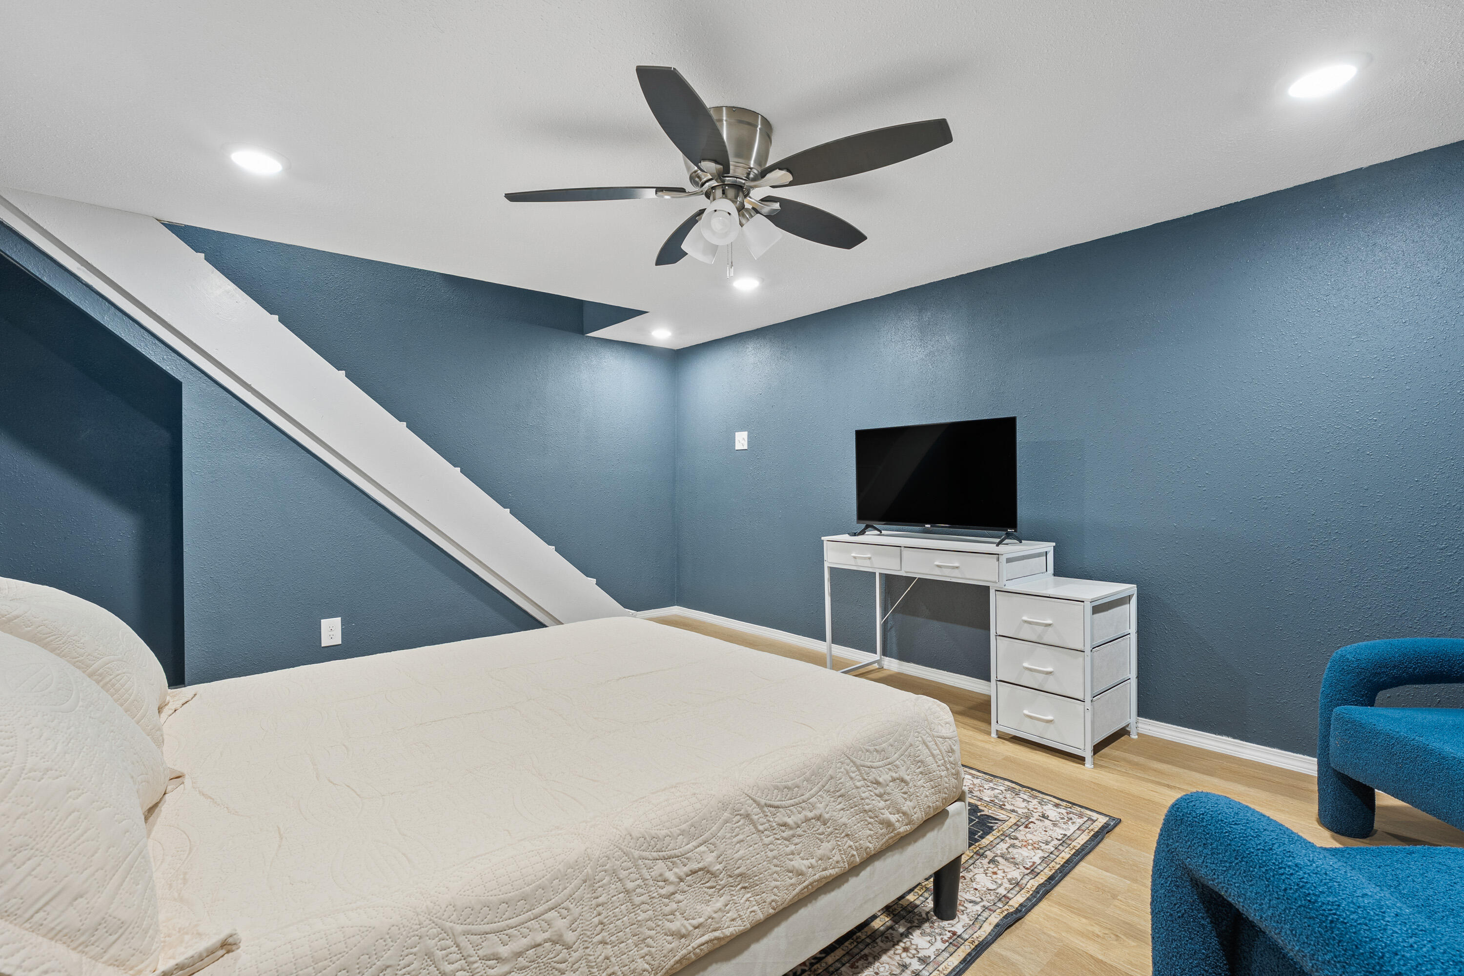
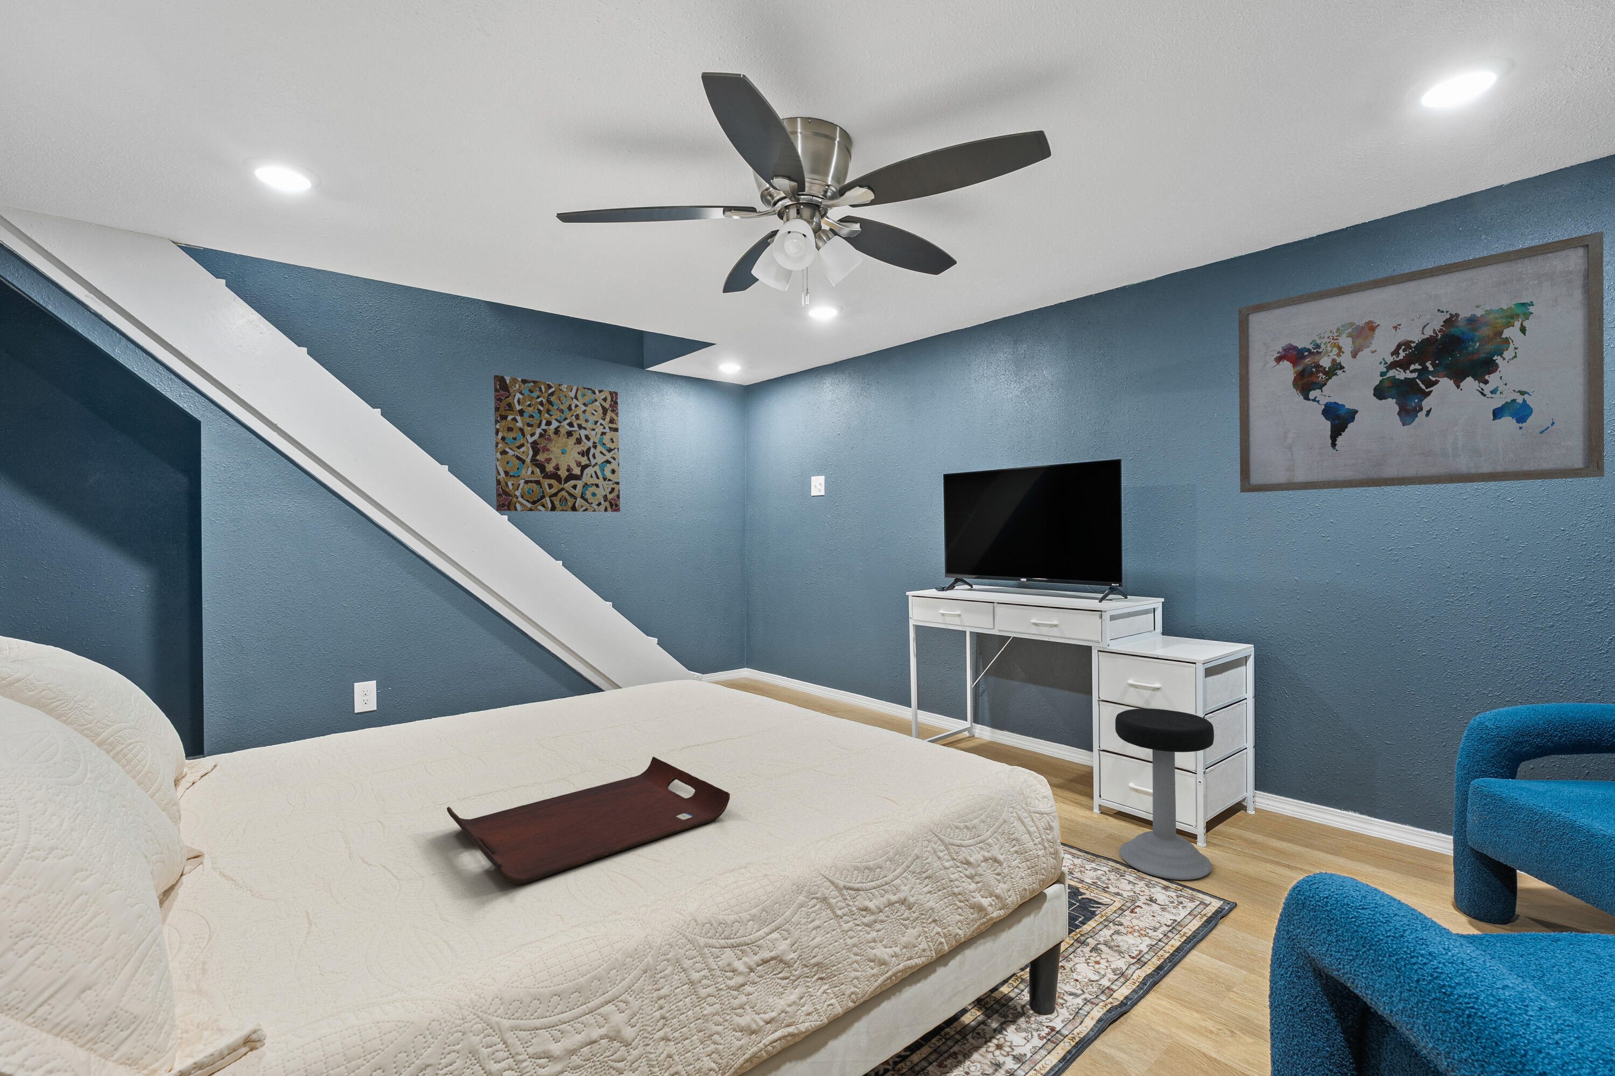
+ wall art [493,375,621,513]
+ stool [1115,709,1215,880]
+ serving tray [446,755,731,884]
+ wall art [1238,231,1604,494]
